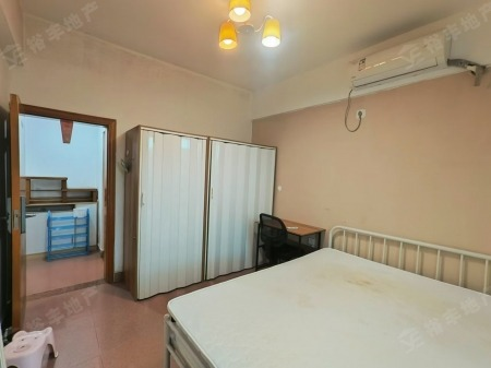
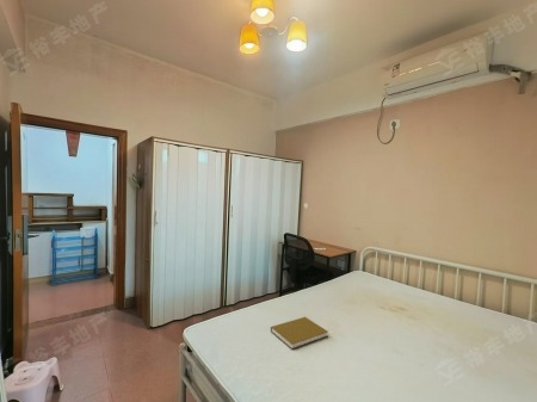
+ book [270,316,329,351]
